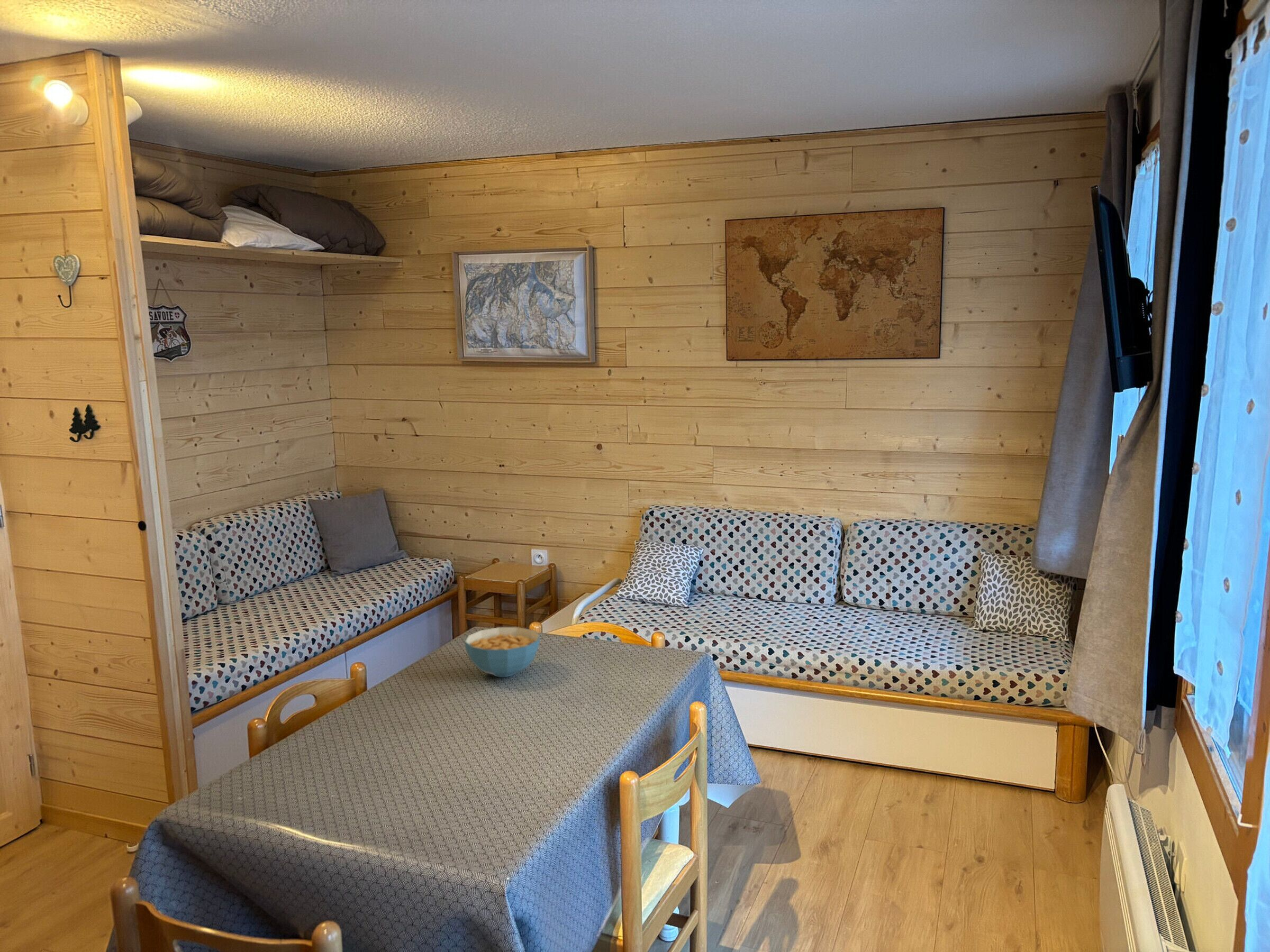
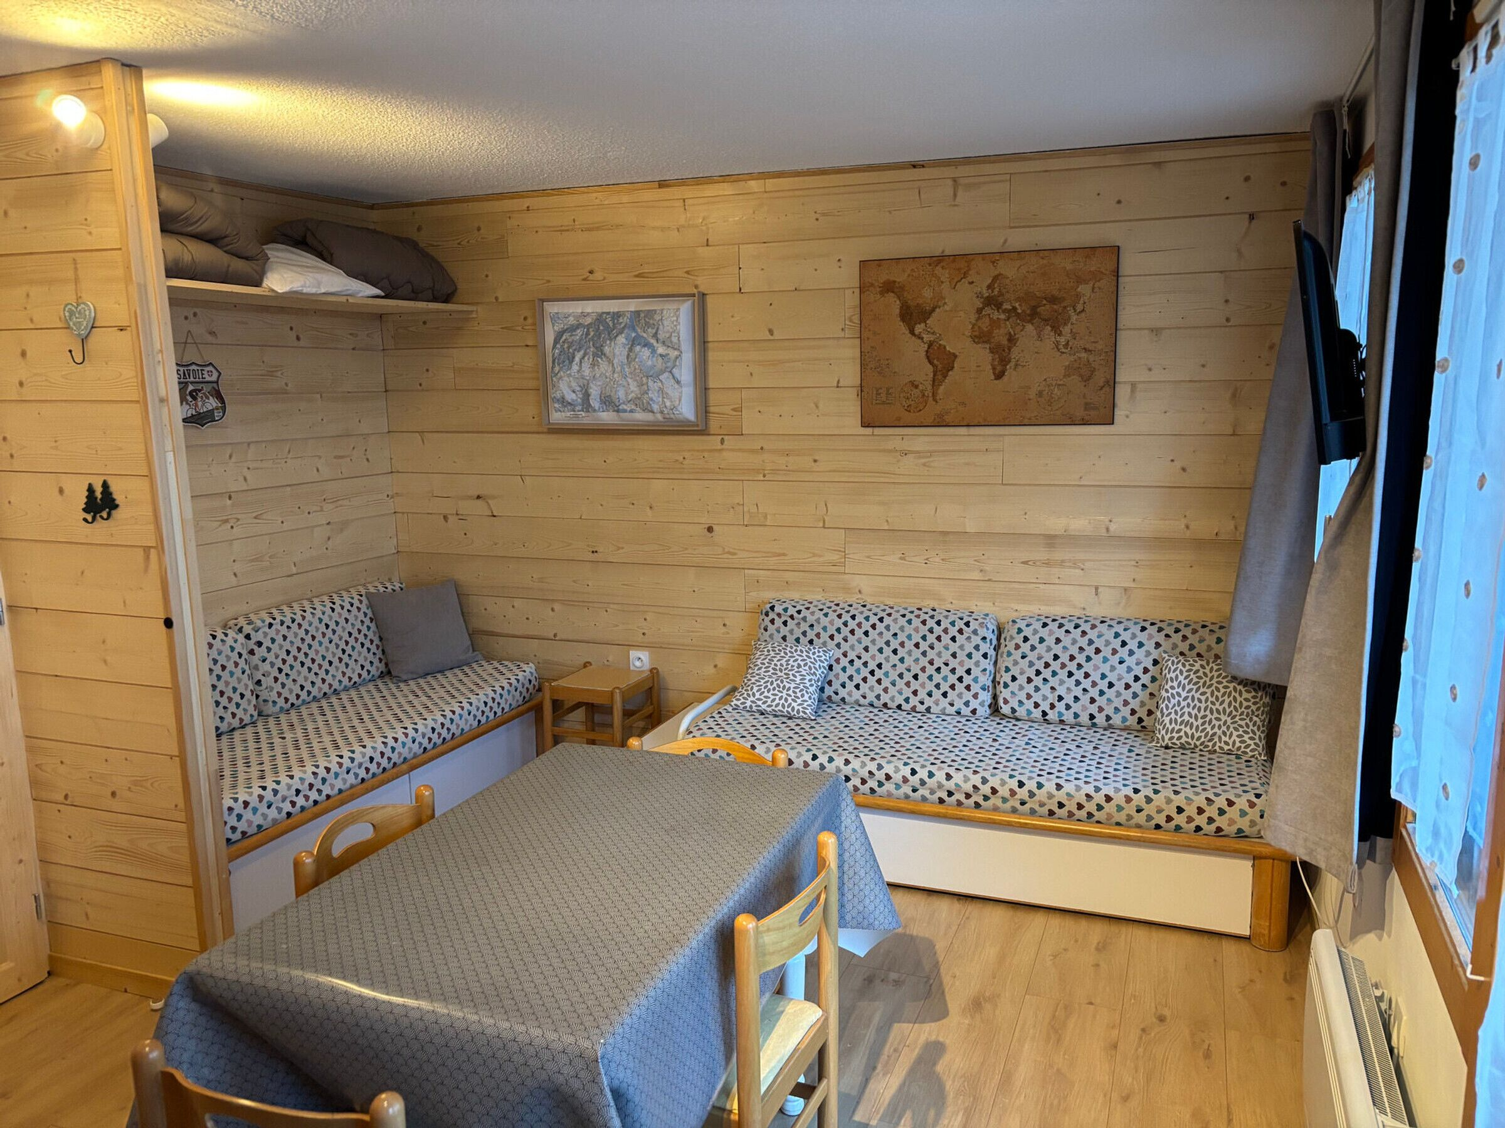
- cereal bowl [464,627,541,678]
